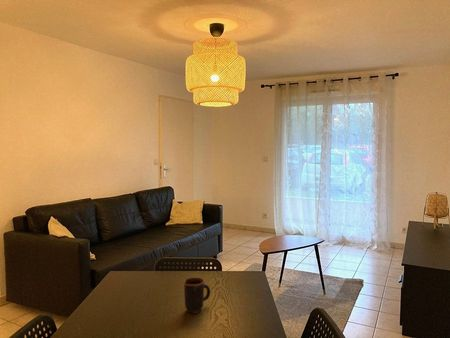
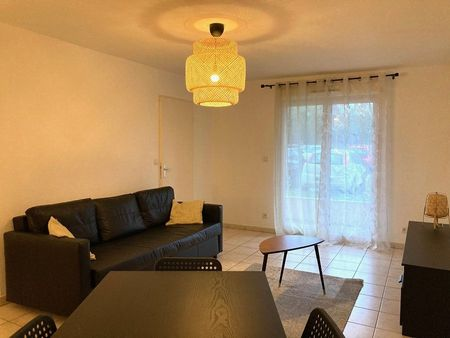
- mug [183,276,211,314]
